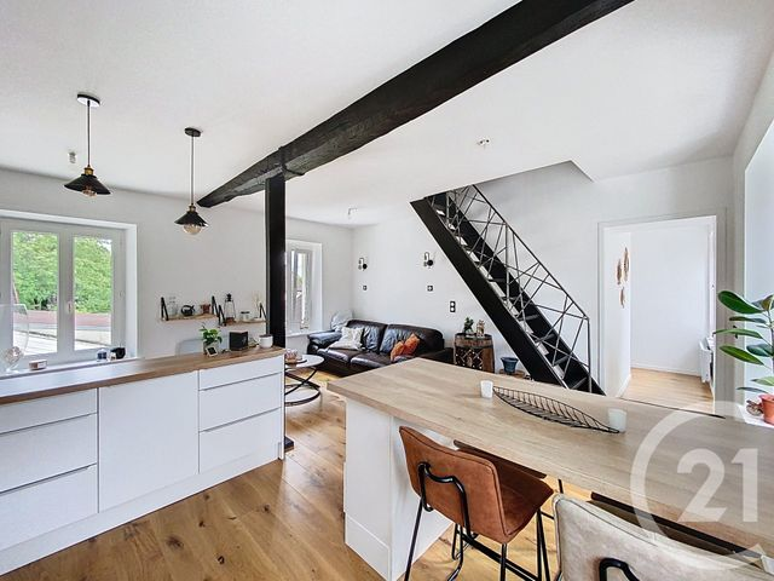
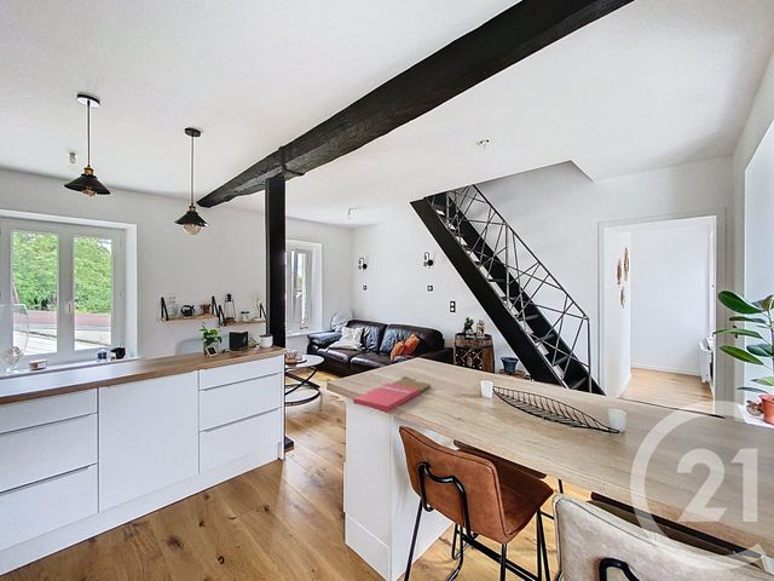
+ cutting board [352,375,432,413]
